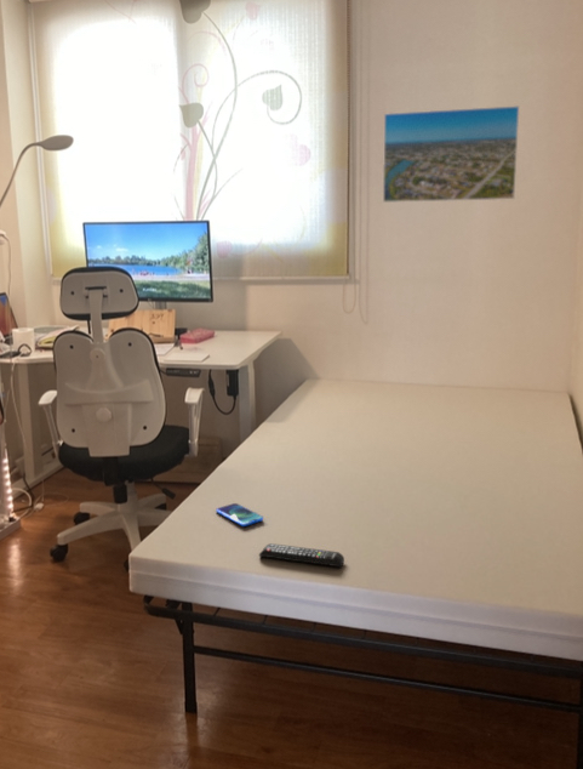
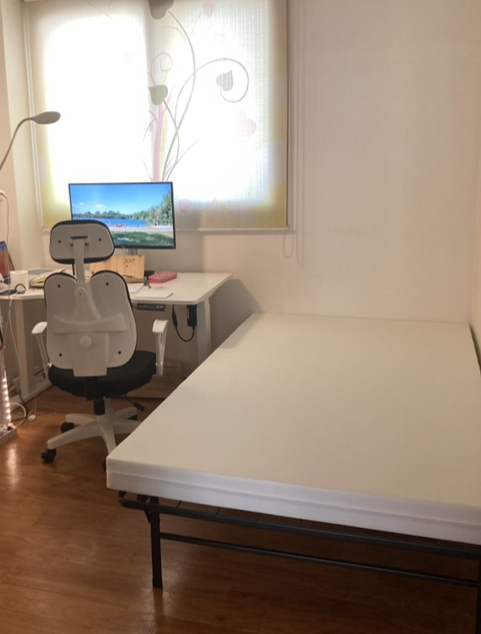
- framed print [382,104,520,204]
- smartphone [215,502,264,528]
- remote control [258,542,345,569]
